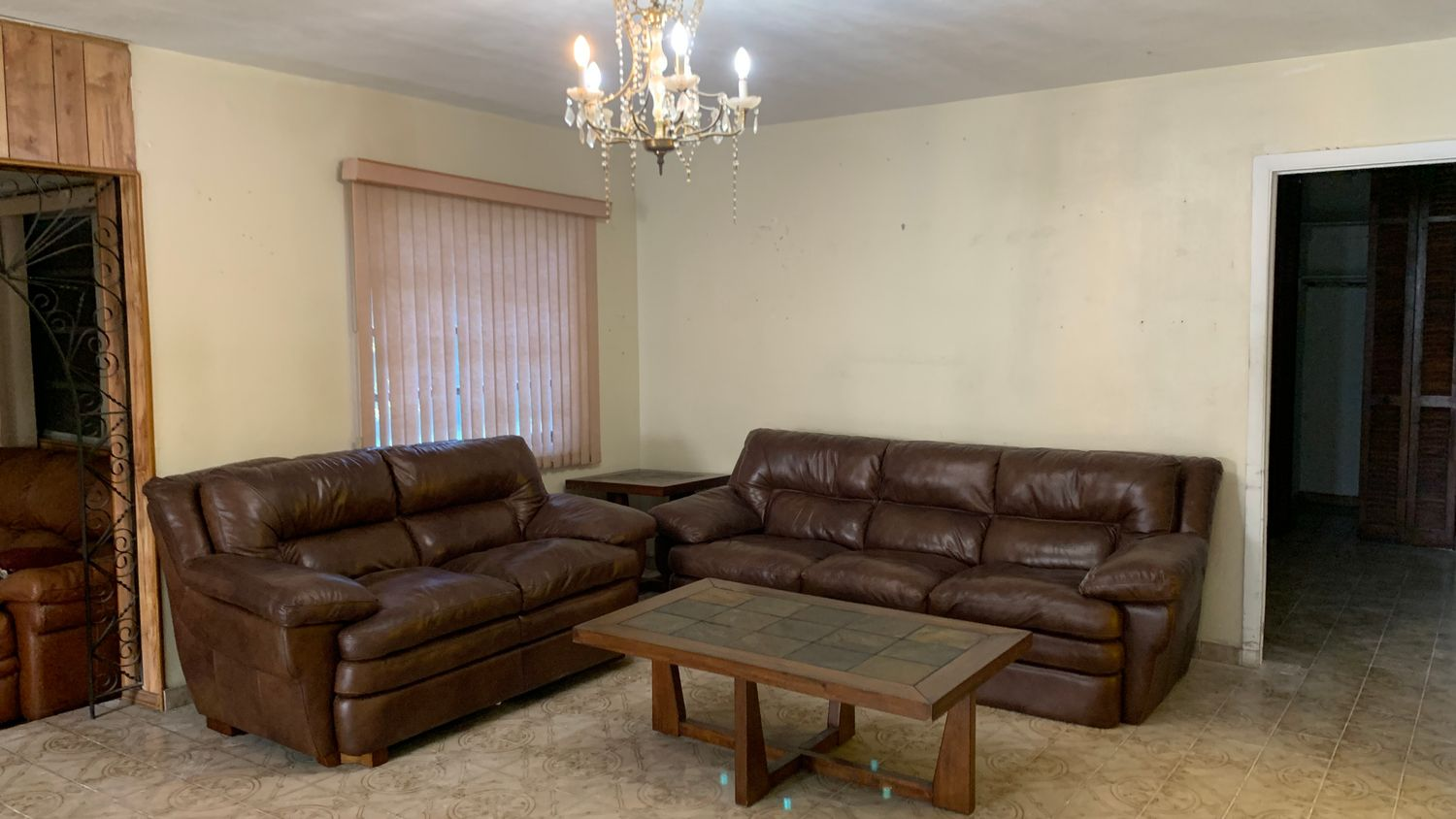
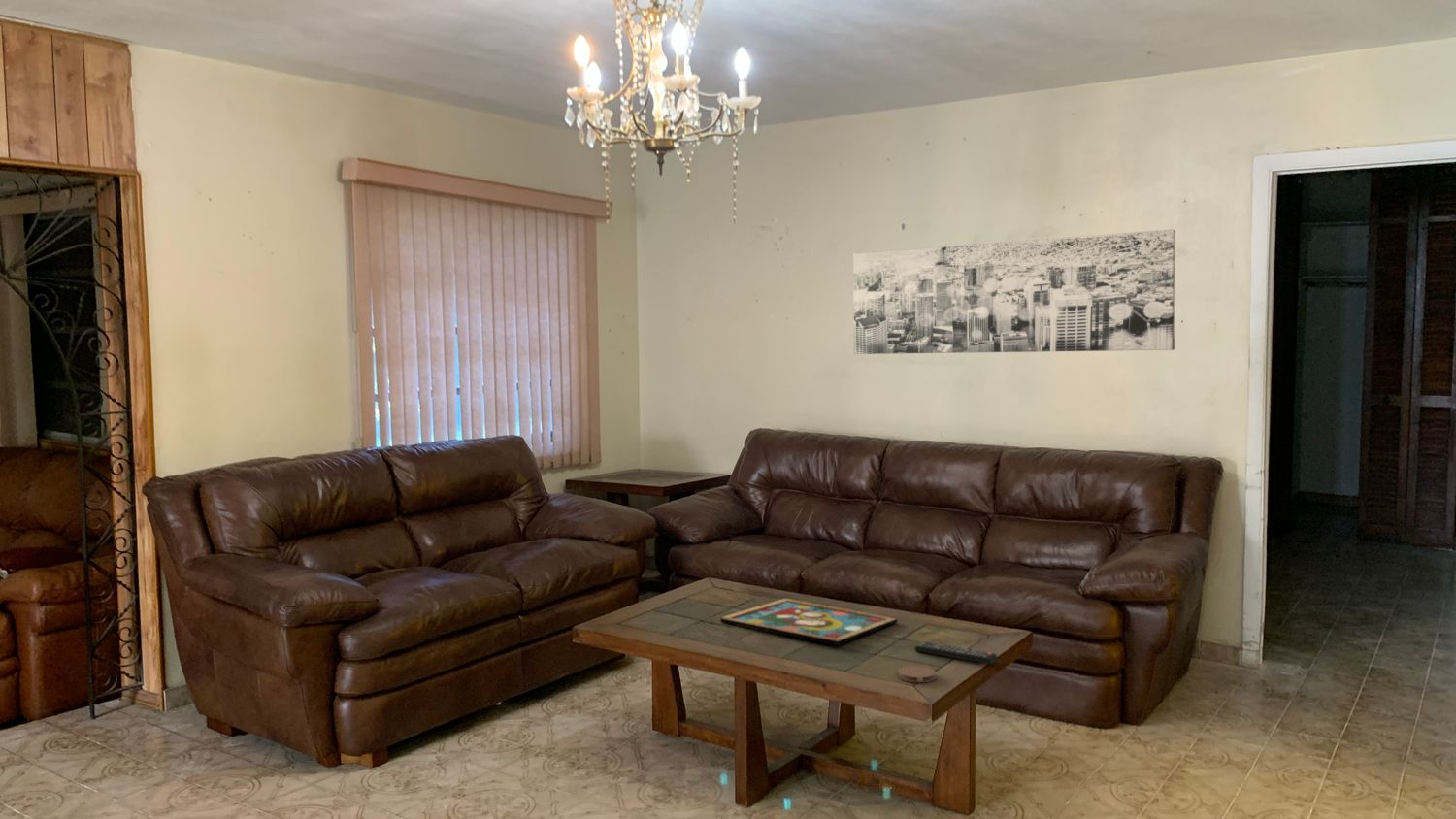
+ framed painting [719,598,899,646]
+ remote control [913,641,999,665]
+ wall art [852,228,1176,355]
+ coaster [897,666,937,683]
